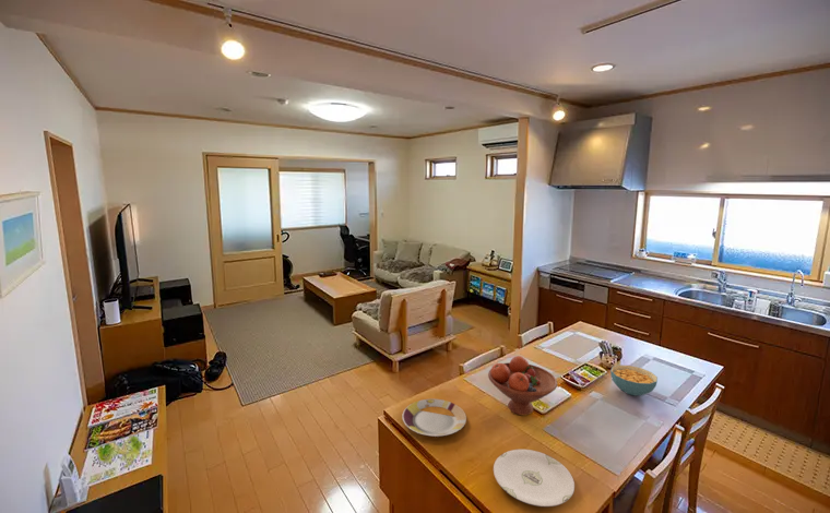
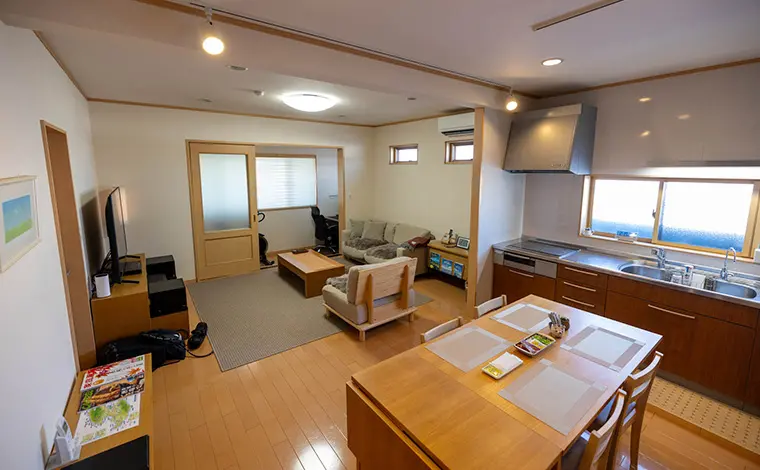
- cereal bowl [609,363,659,396]
- fruit bowl [487,355,558,416]
- plate [493,449,576,508]
- plate [401,398,467,438]
